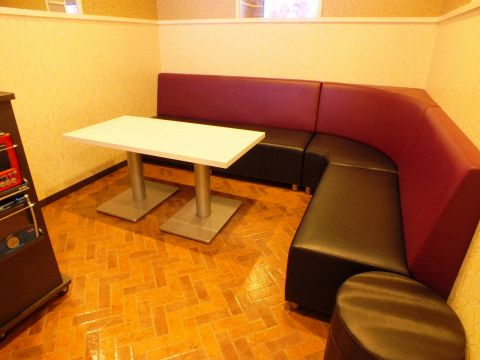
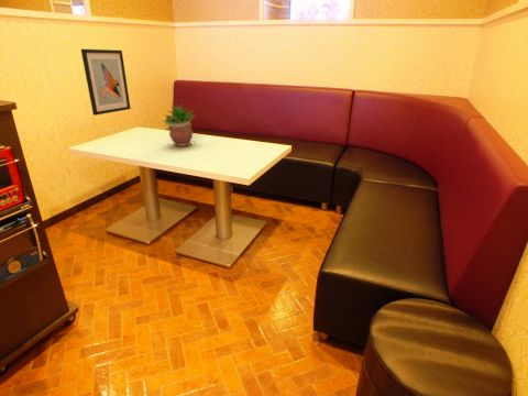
+ wall art [80,48,132,117]
+ potted plant [162,102,197,147]
